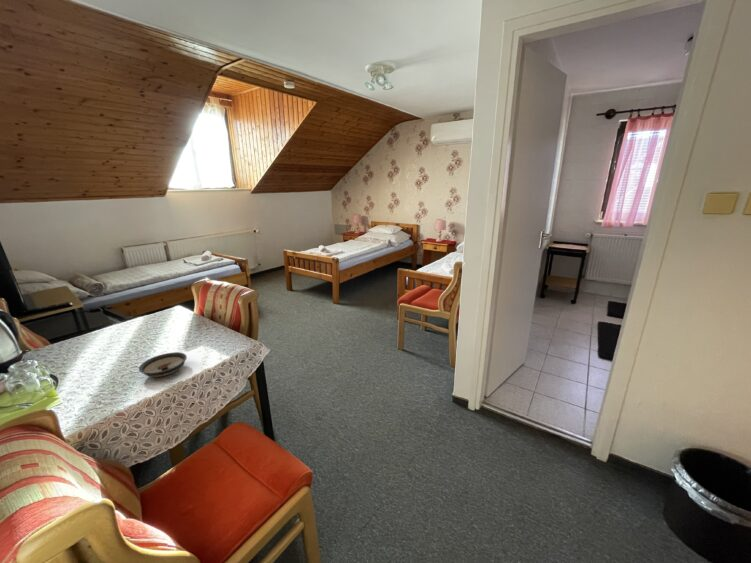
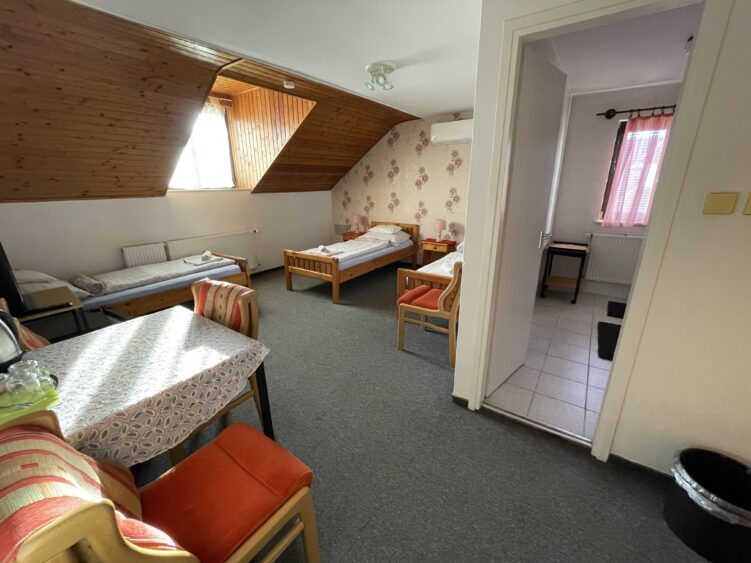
- saucer [138,351,188,378]
